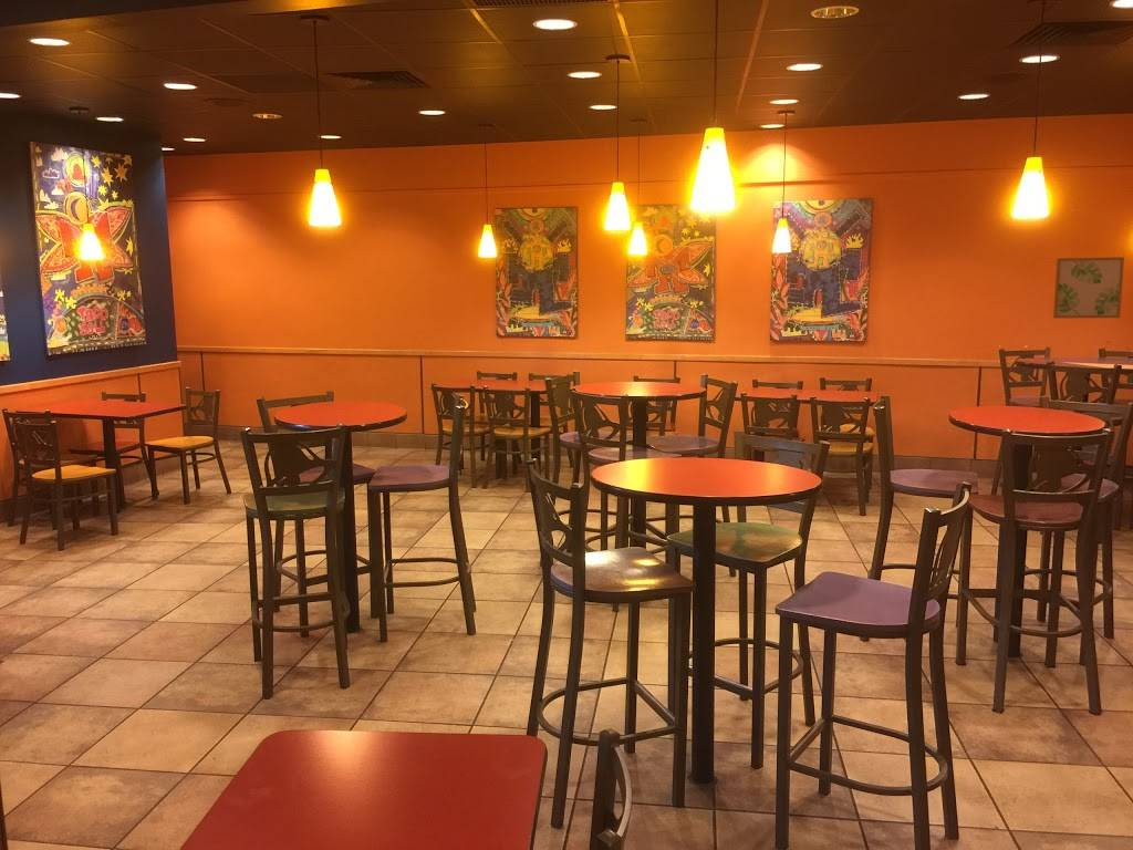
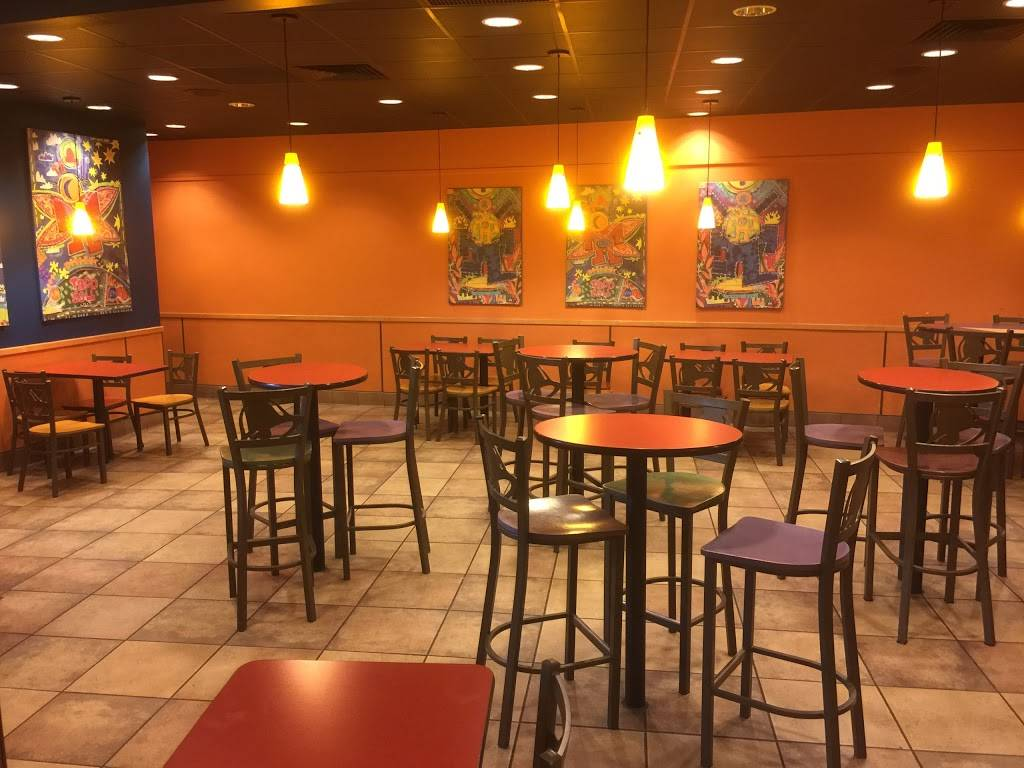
- wall art [1052,256,1125,319]
